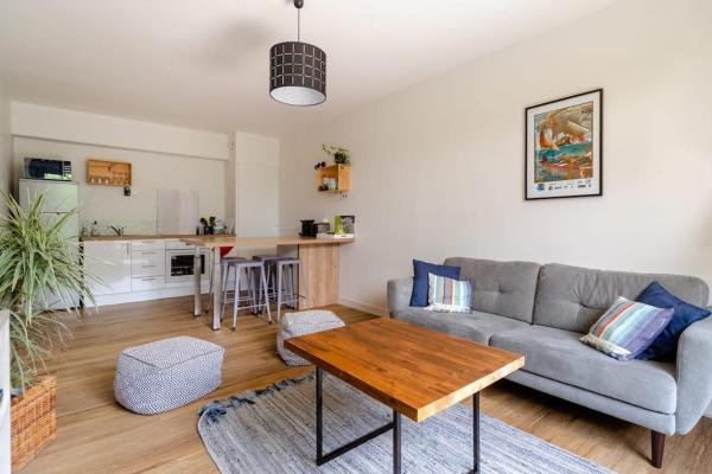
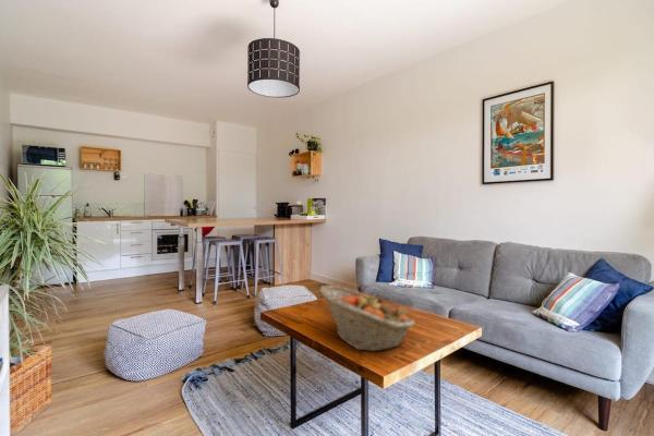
+ fruit basket [319,284,416,352]
